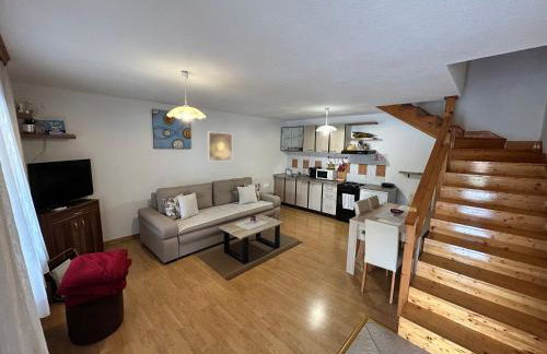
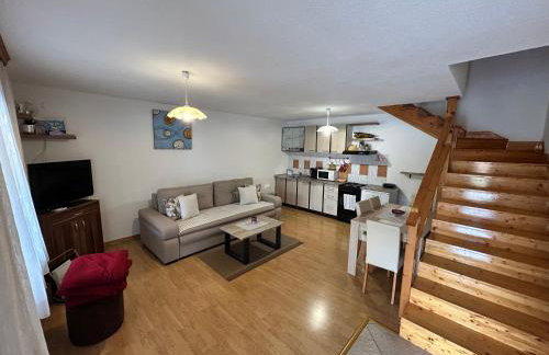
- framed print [207,131,233,162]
